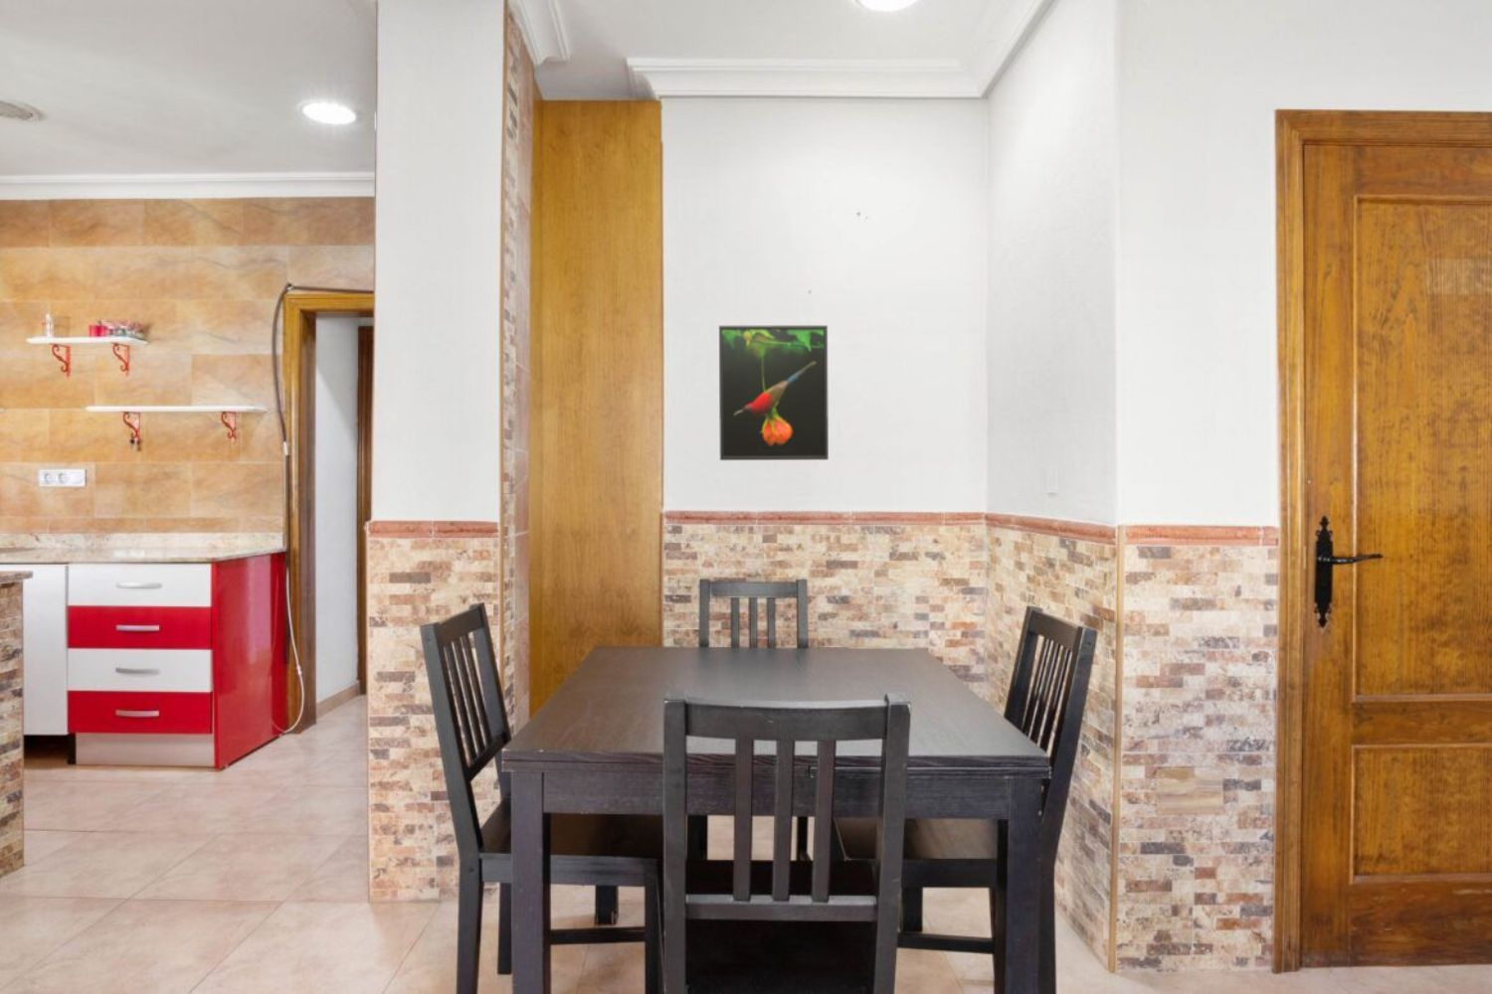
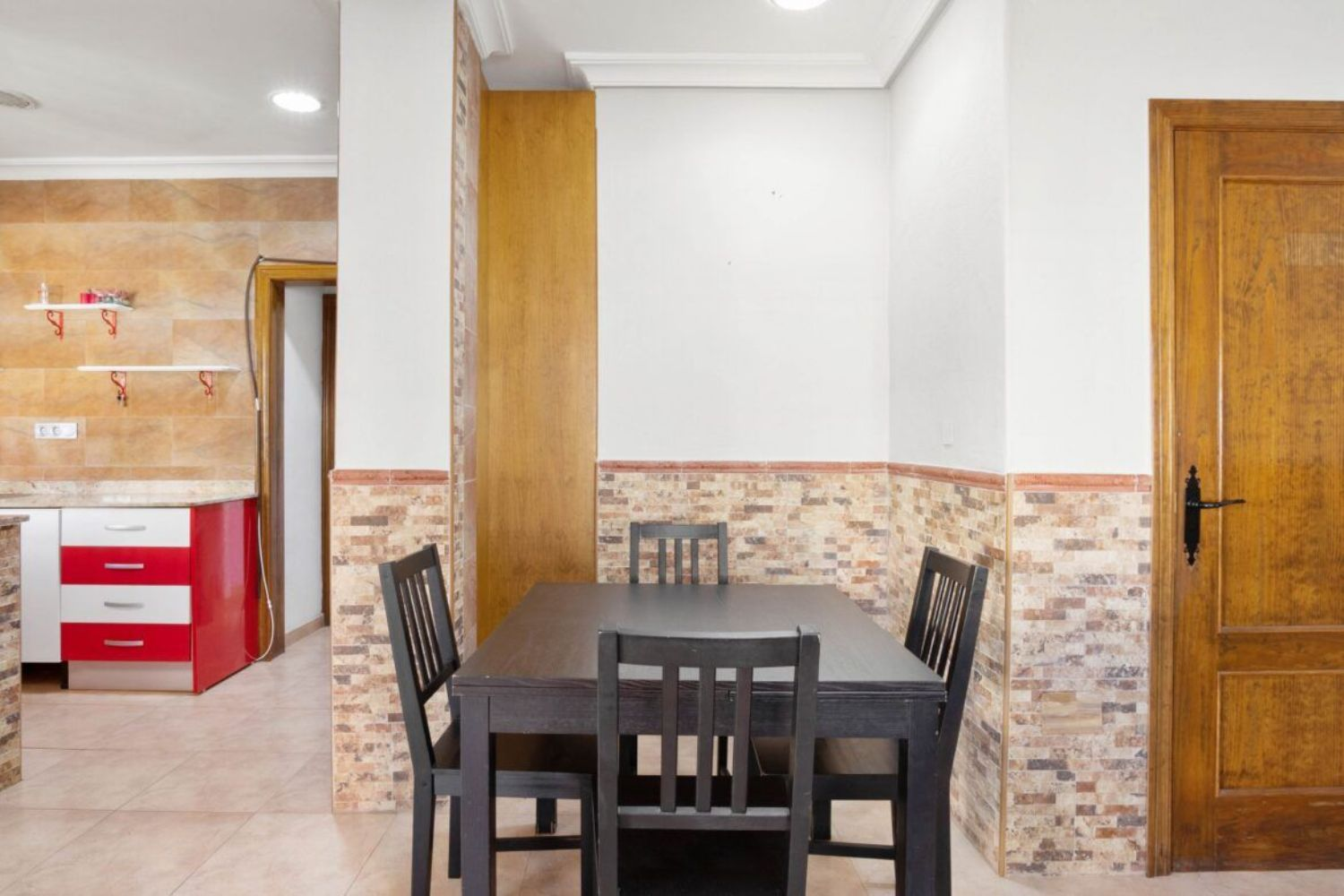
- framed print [718,324,829,462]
